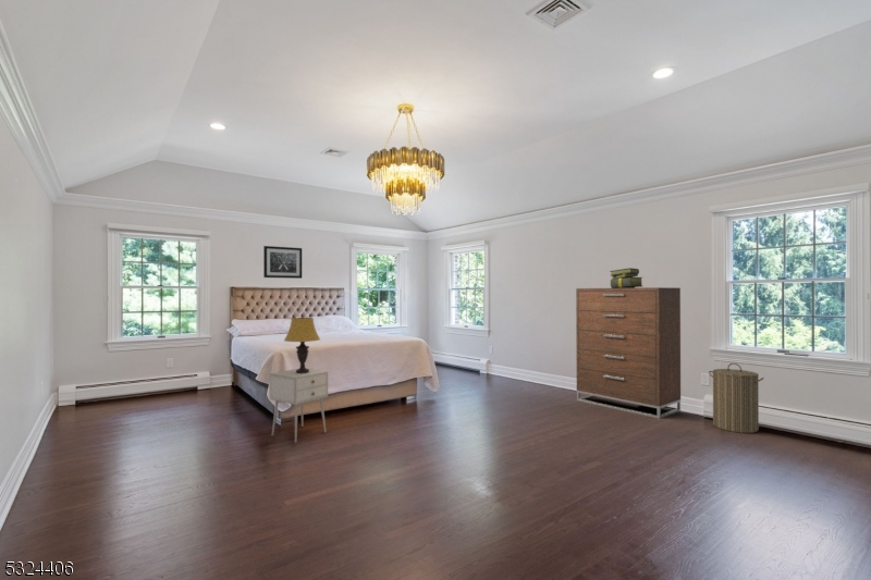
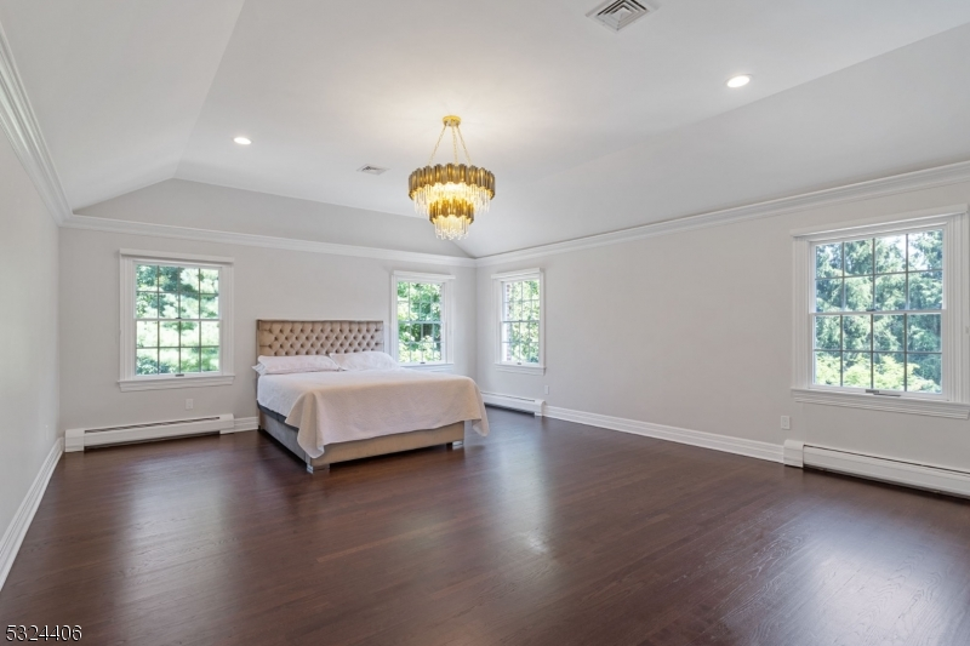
- laundry hamper [708,362,764,434]
- table lamp [283,316,321,373]
- wall art [262,245,303,280]
- nightstand [269,368,329,444]
- dresser [575,286,682,420]
- stack of books [609,267,643,288]
